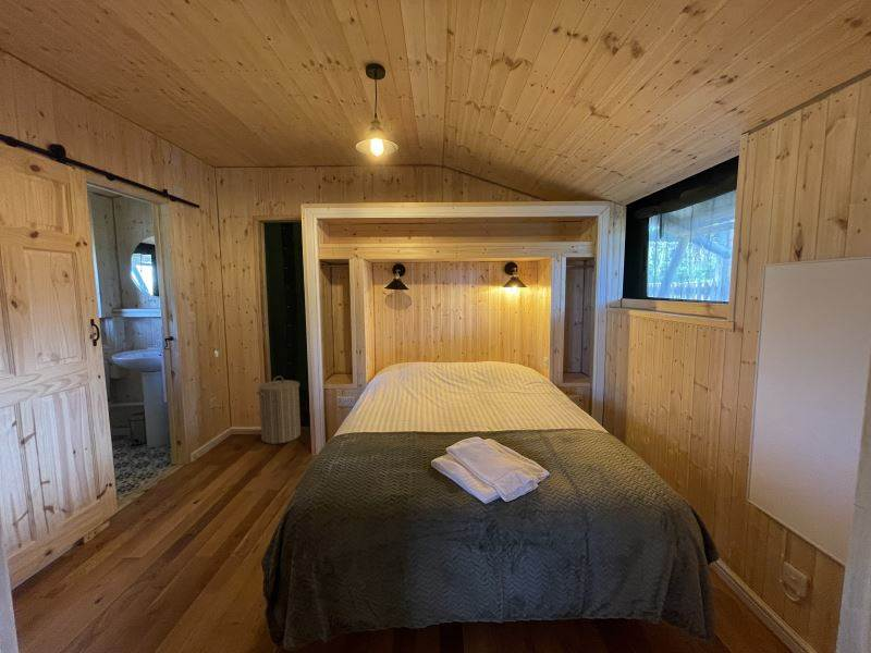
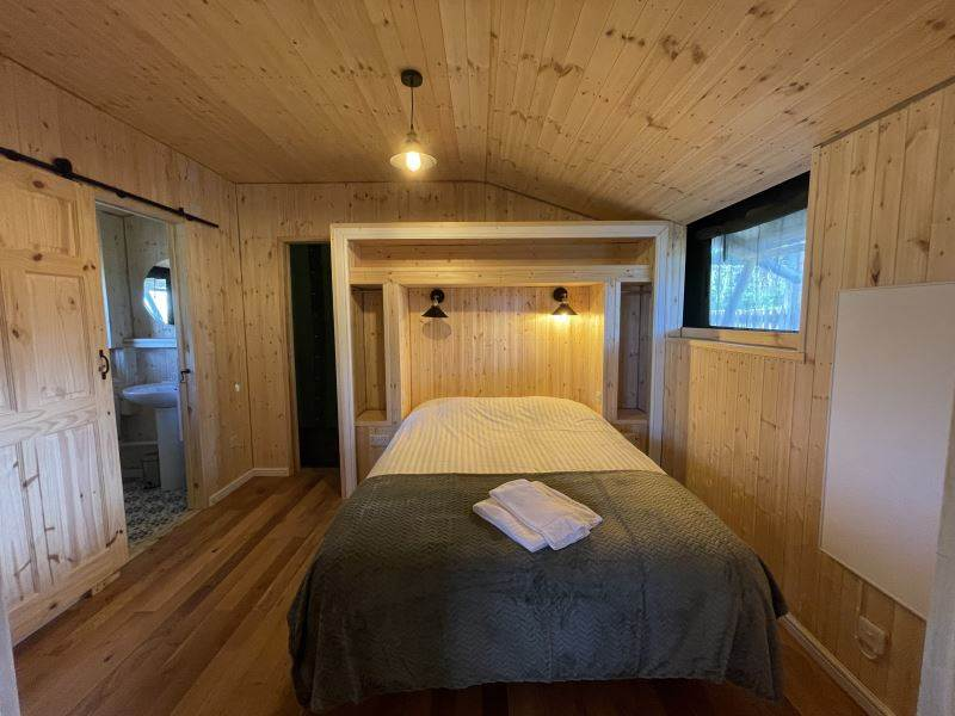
- laundry hamper [255,375,302,445]
